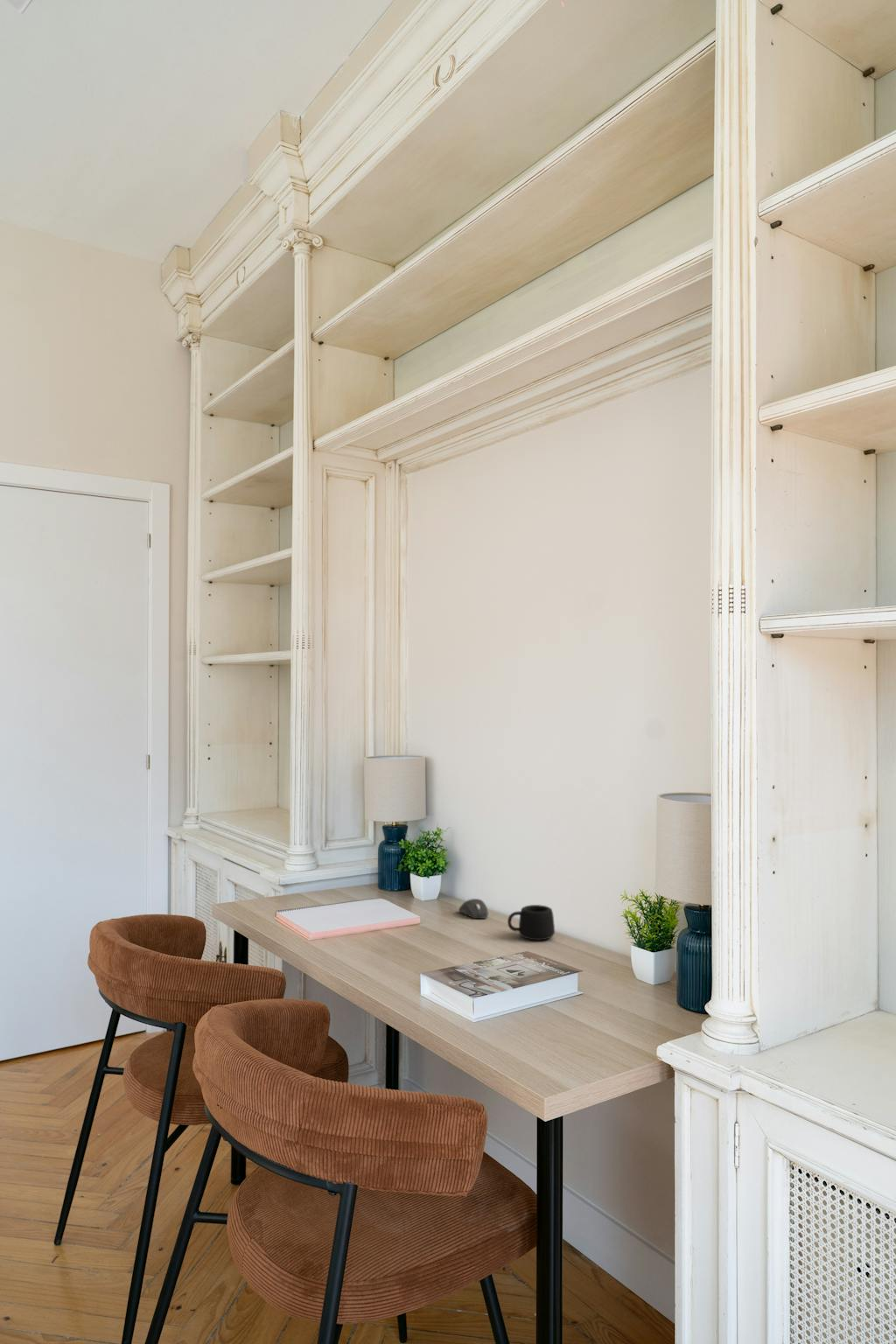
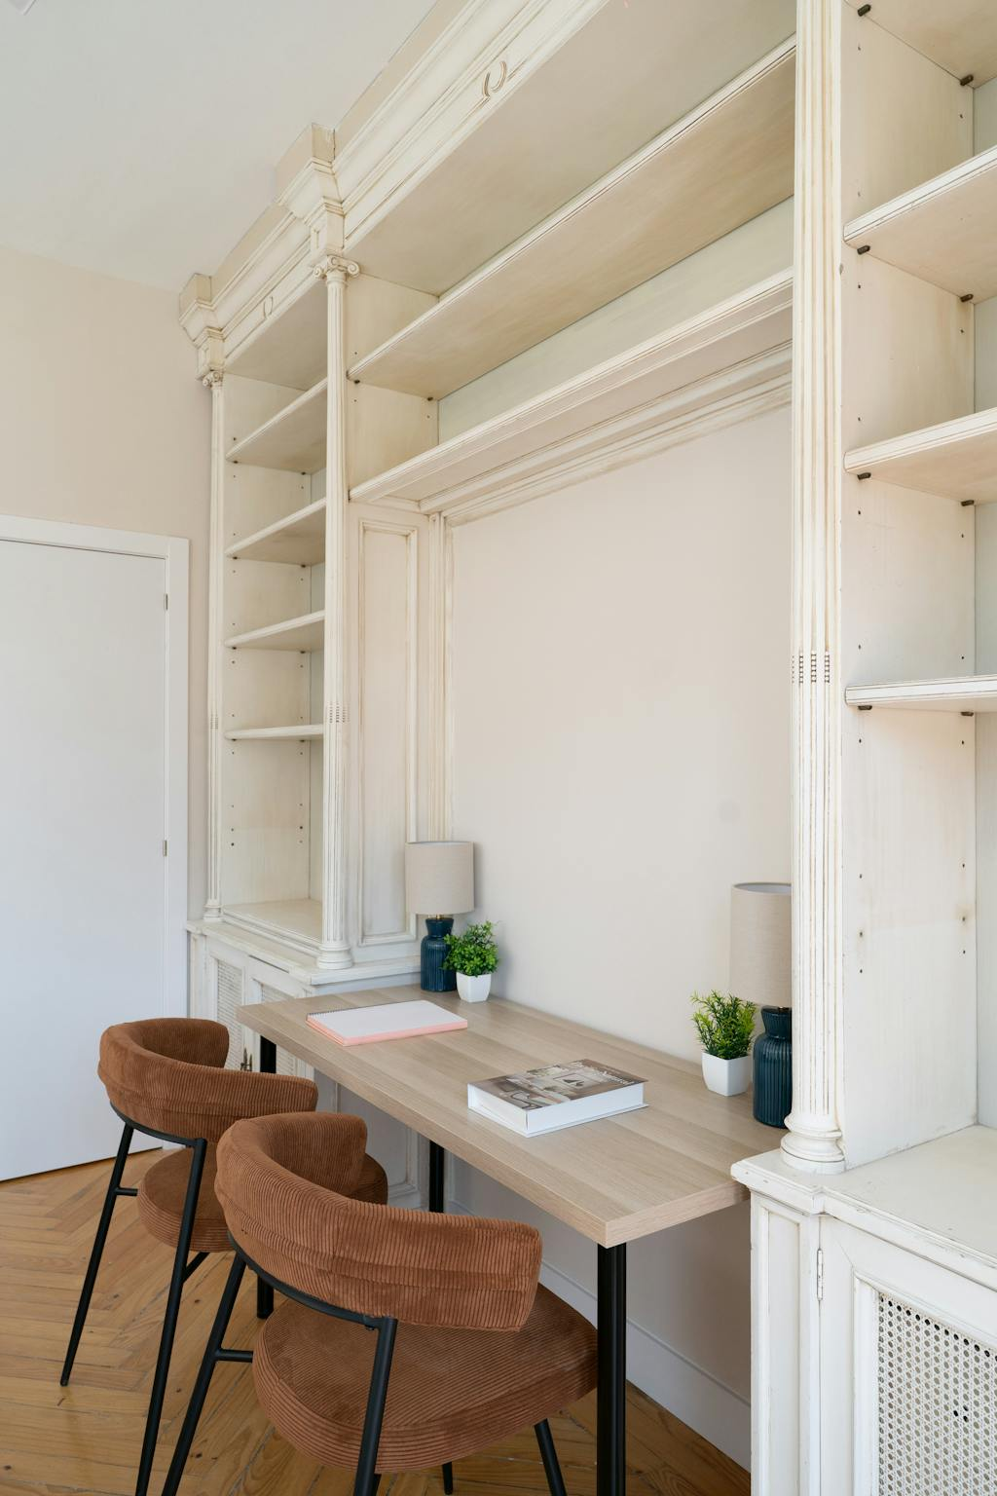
- mug [507,904,556,941]
- computer mouse [458,898,489,920]
